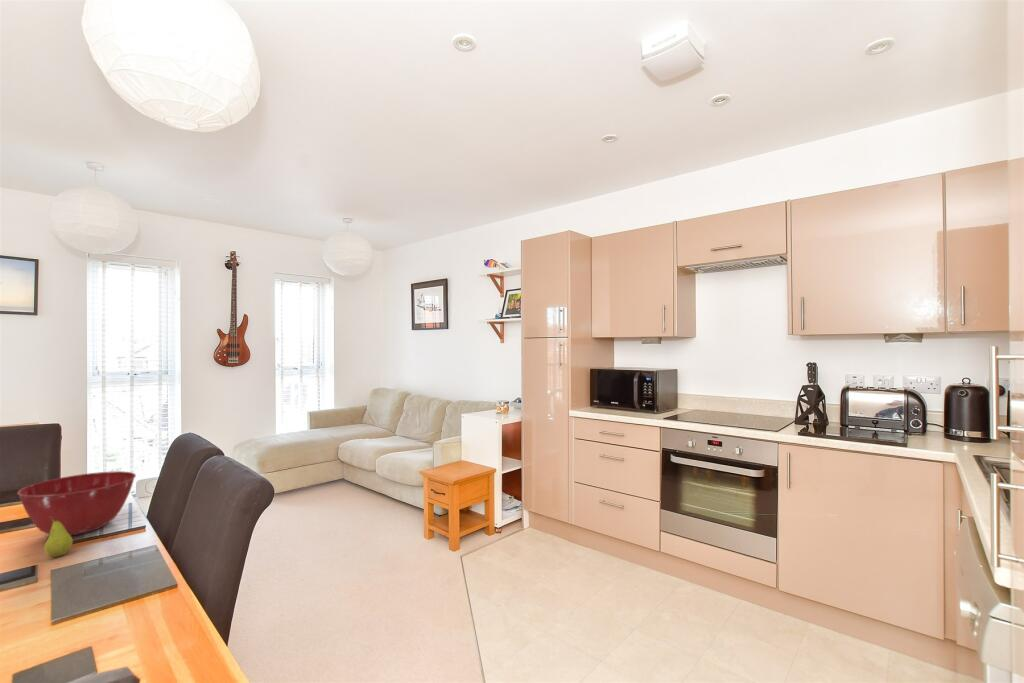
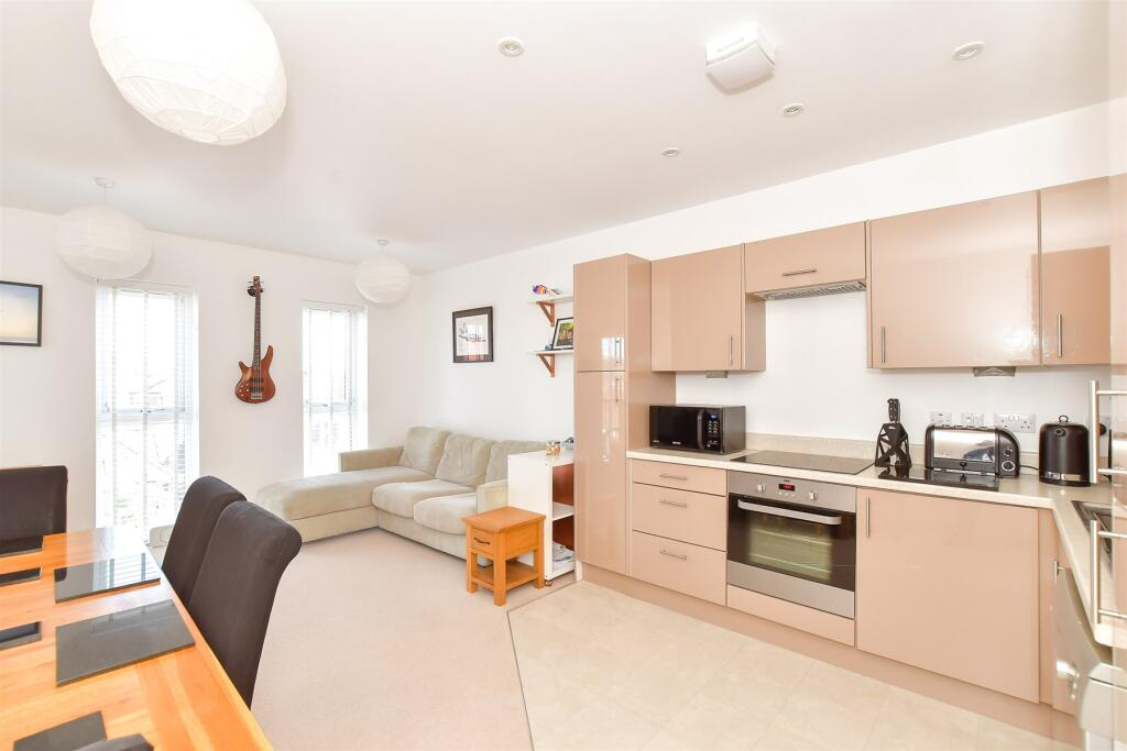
- mixing bowl [16,470,137,537]
- fruit [43,517,74,558]
